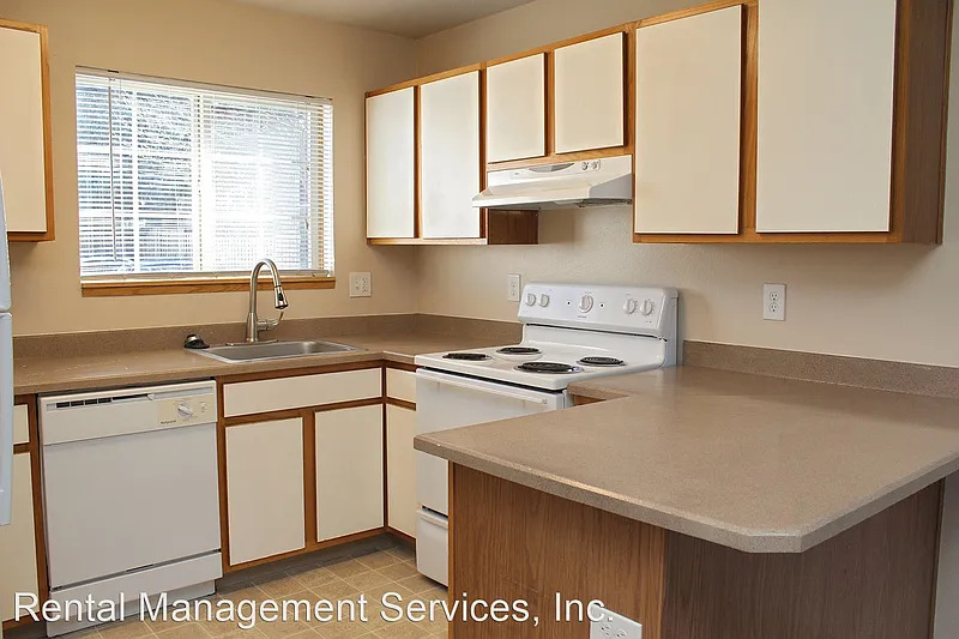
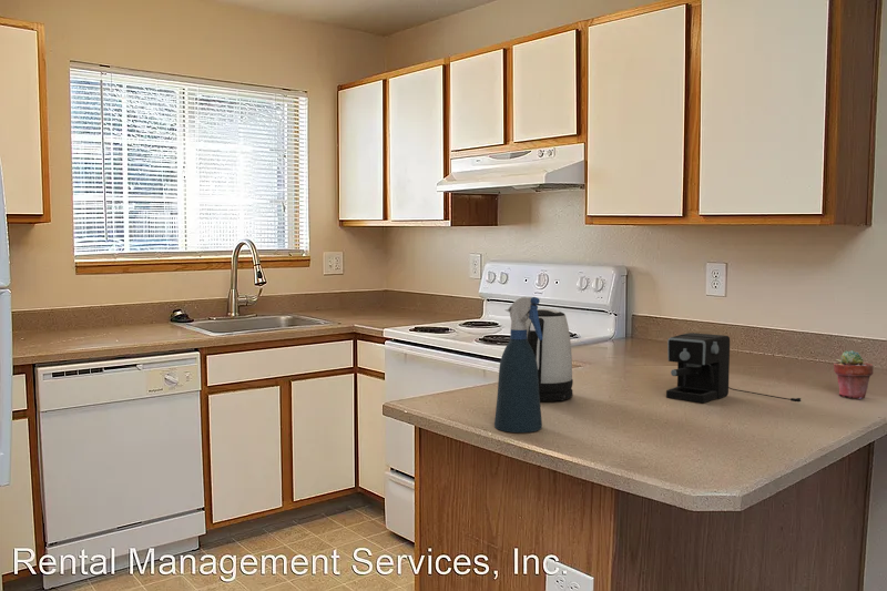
+ kettle [526,307,574,401]
+ potted succulent [833,349,875,400]
+ spray bottle [493,296,543,434]
+ coffee maker [665,332,803,404]
